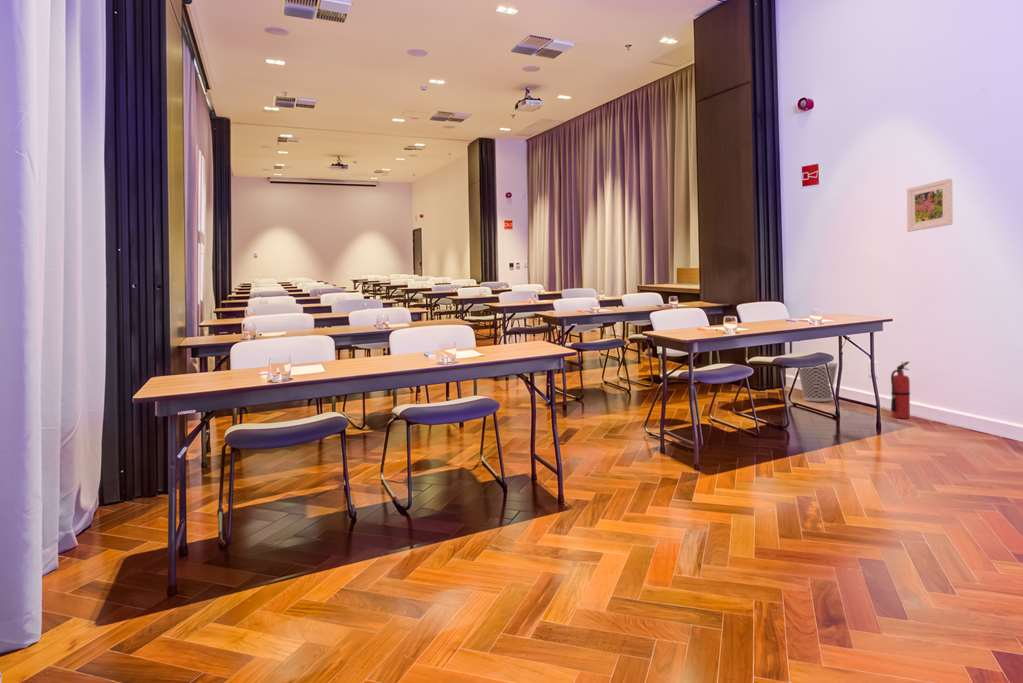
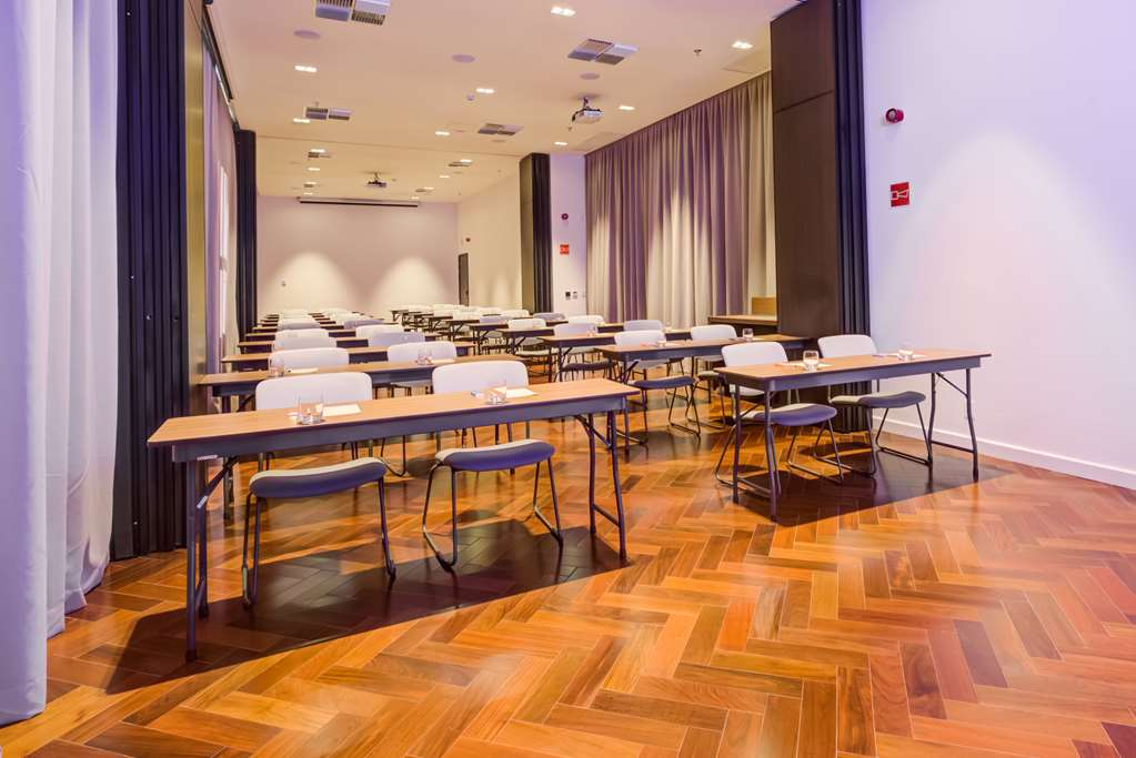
- fire extinguisher [890,361,911,420]
- wastebasket [798,362,839,402]
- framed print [906,178,954,233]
